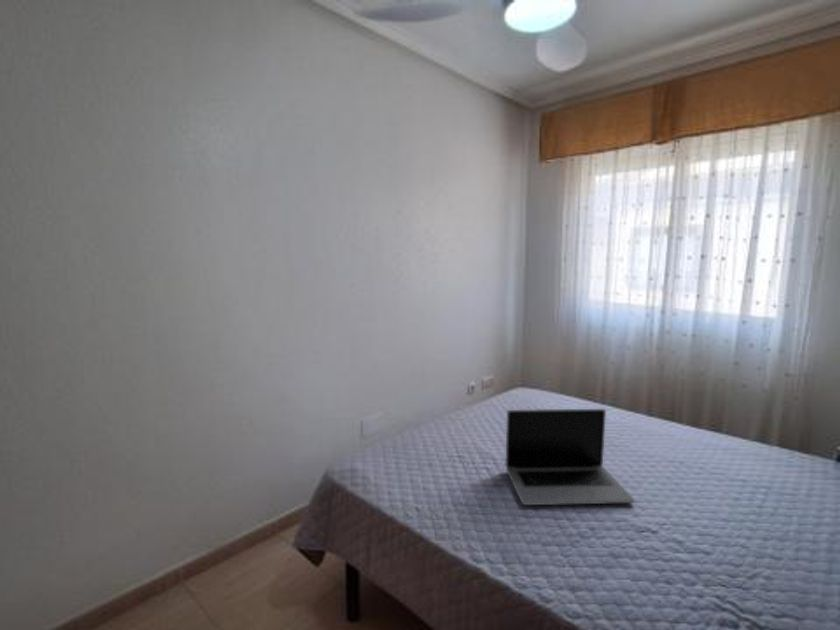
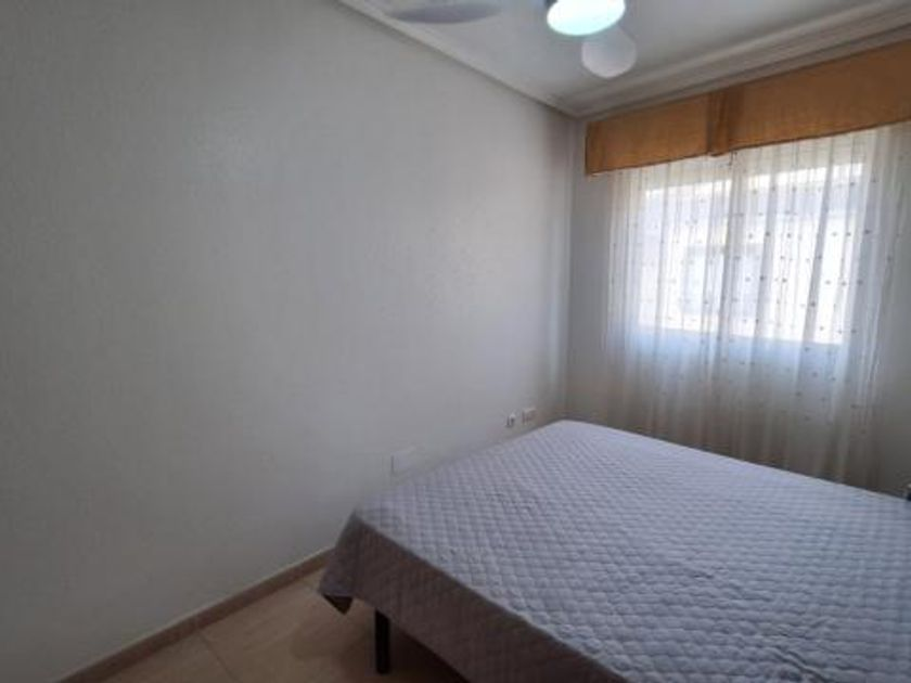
- laptop [505,408,635,506]
